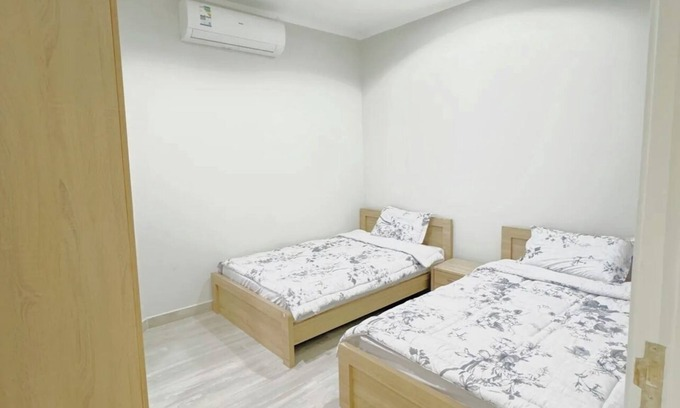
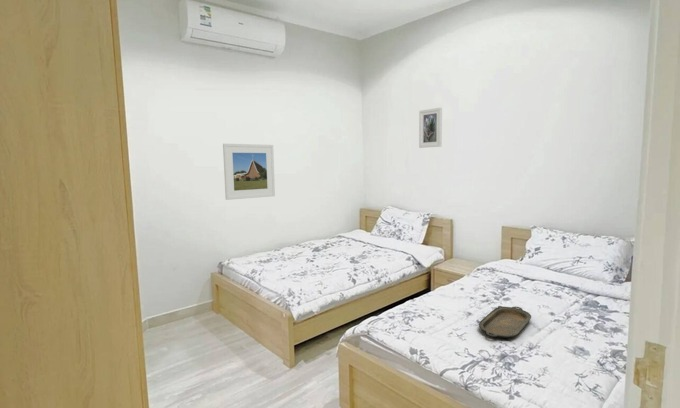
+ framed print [418,106,443,149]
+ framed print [222,143,276,201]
+ serving tray [478,305,532,339]
